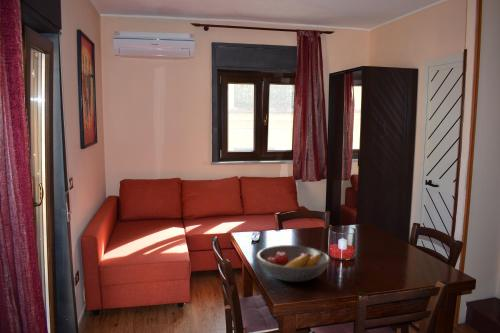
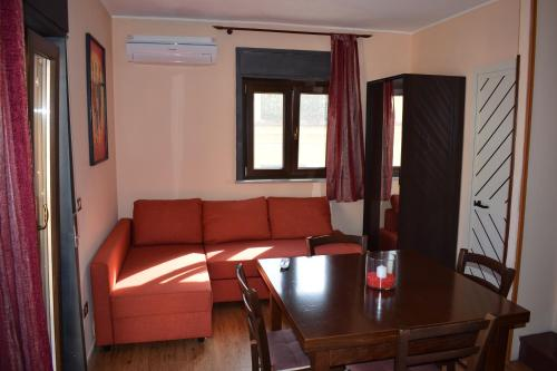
- fruit bowl [255,244,332,283]
